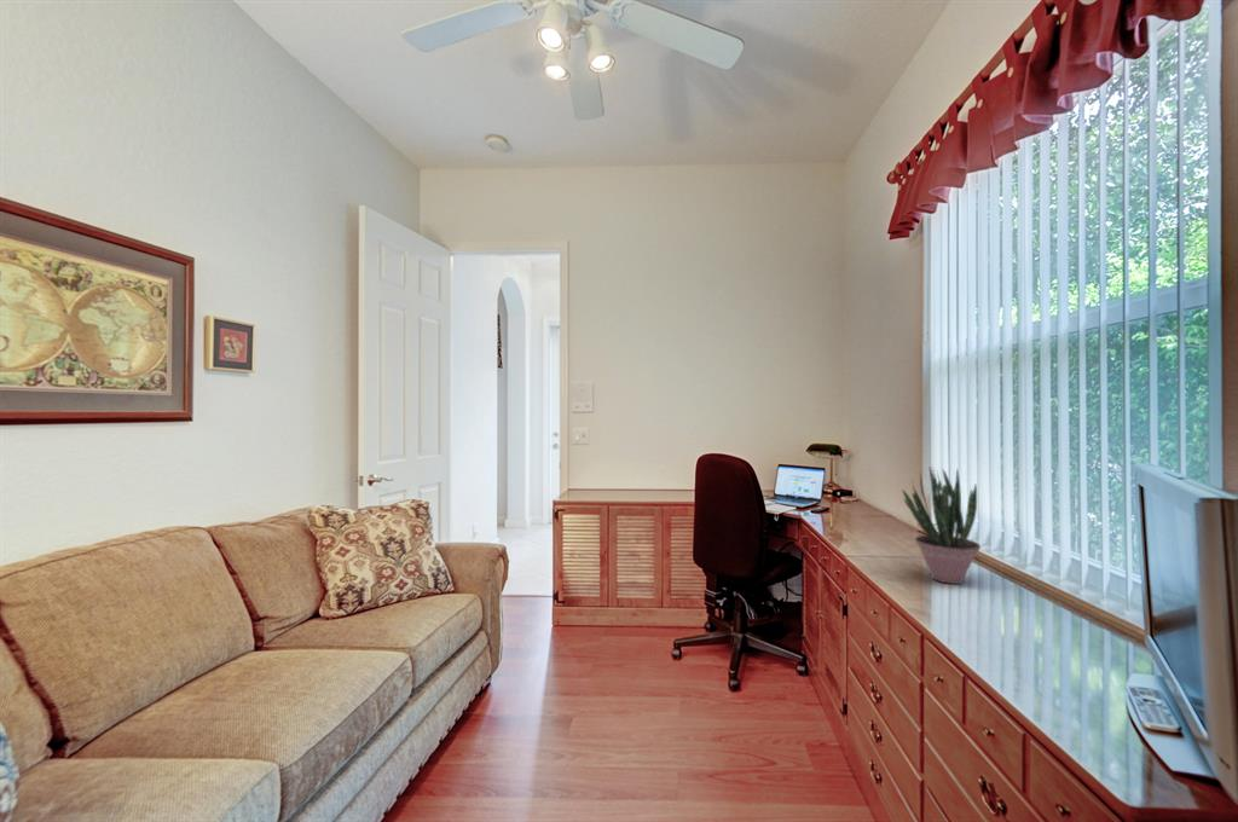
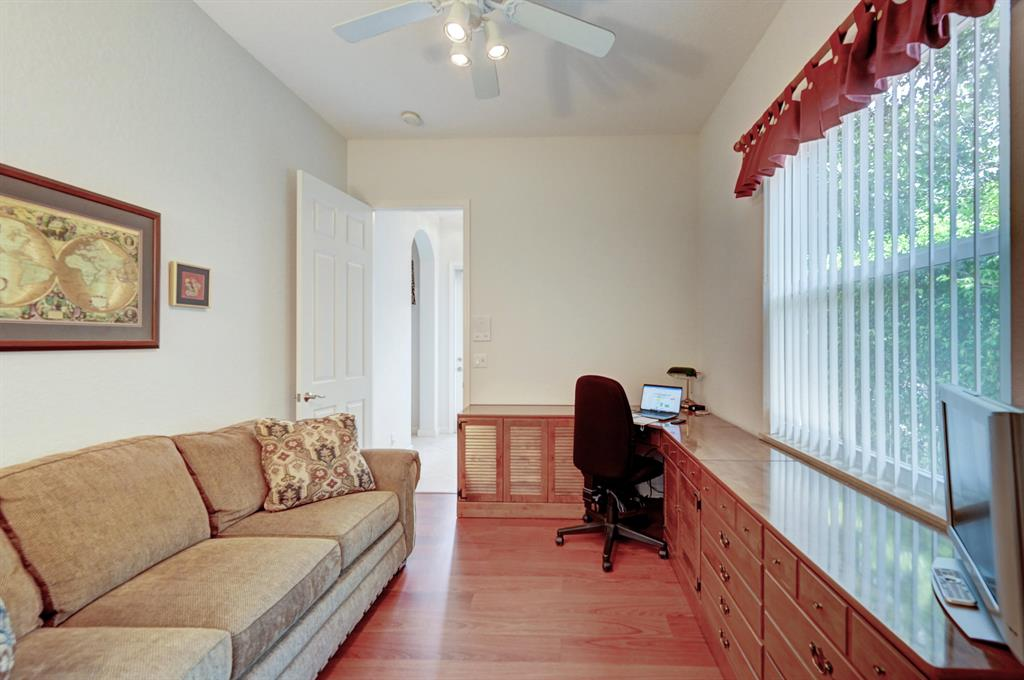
- potted plant [901,467,982,585]
